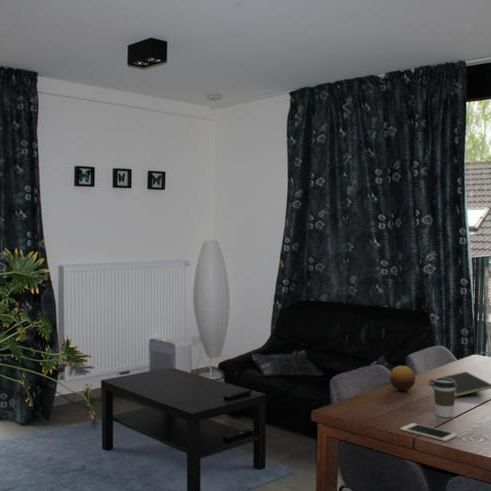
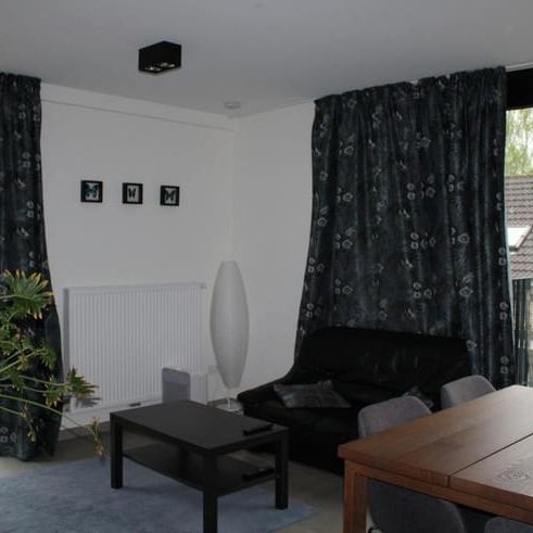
- fruit [389,365,416,392]
- notepad [428,371,491,398]
- cell phone [399,422,459,442]
- coffee cup [433,377,456,418]
